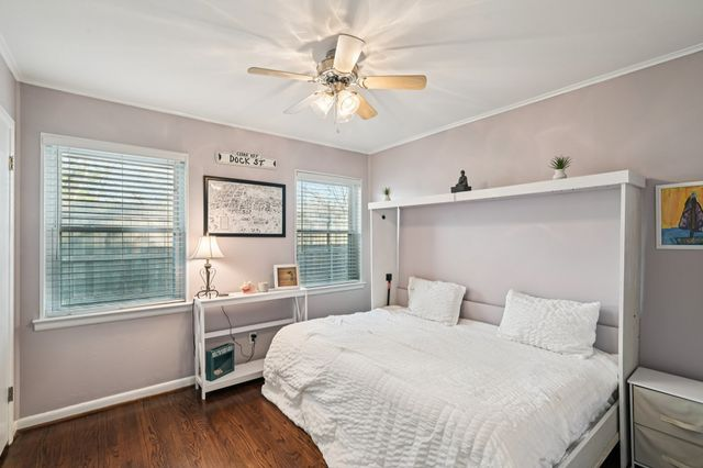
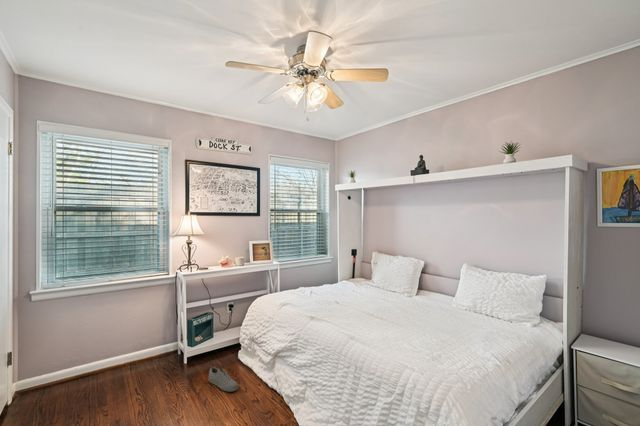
+ shoe [208,366,239,393]
